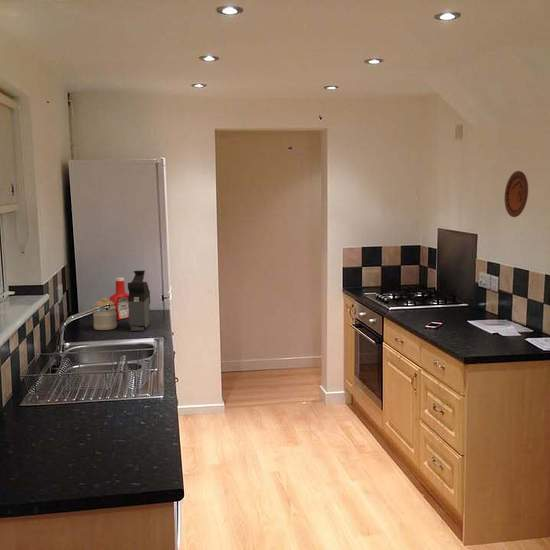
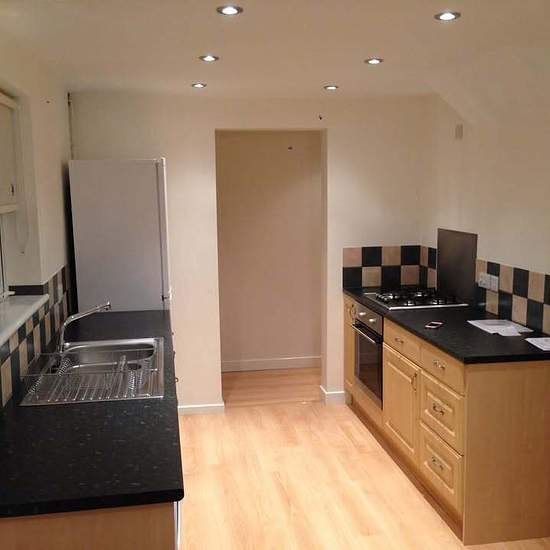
- coffee maker [127,270,151,332]
- jar [92,297,118,331]
- soap bottle [109,276,129,321]
- decorative plate [504,170,529,218]
